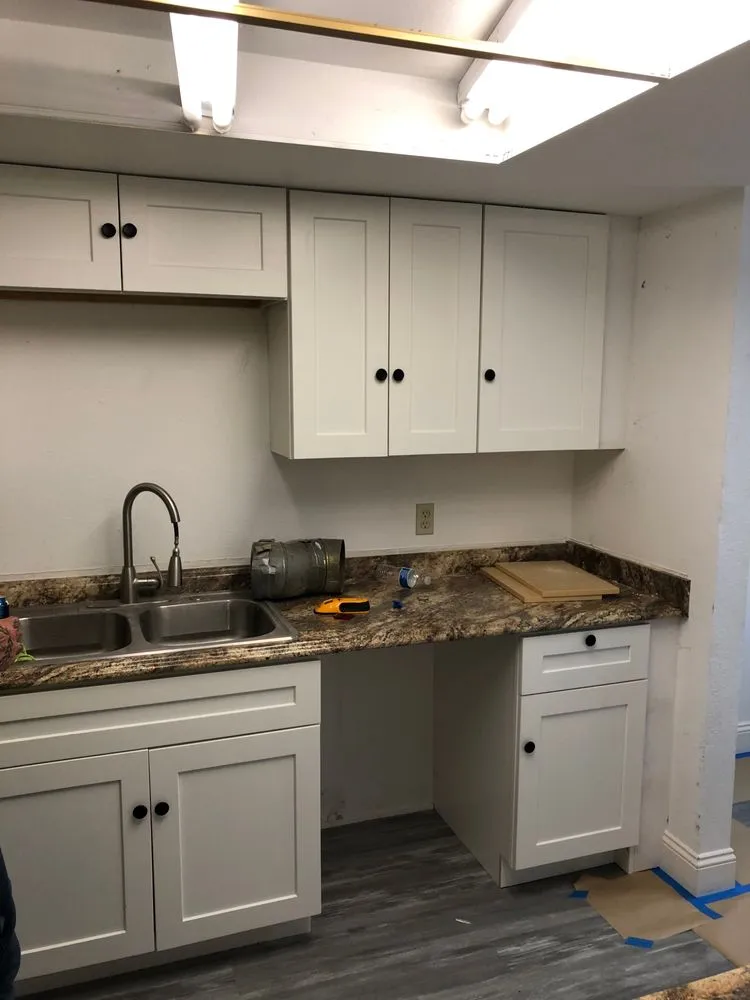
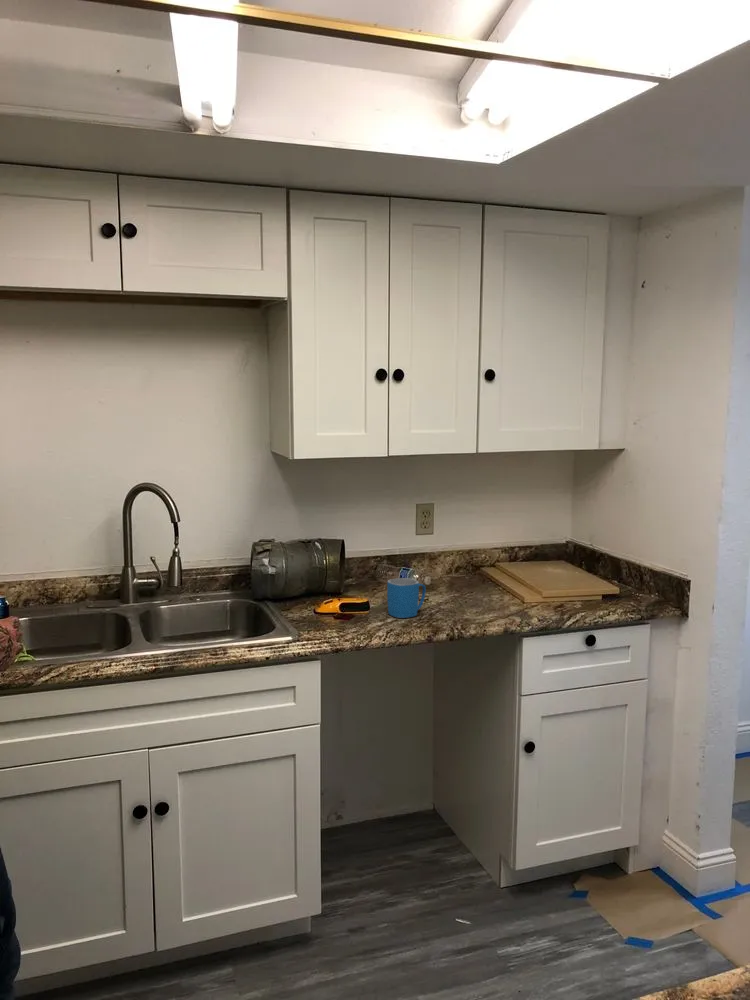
+ mug [386,577,427,619]
